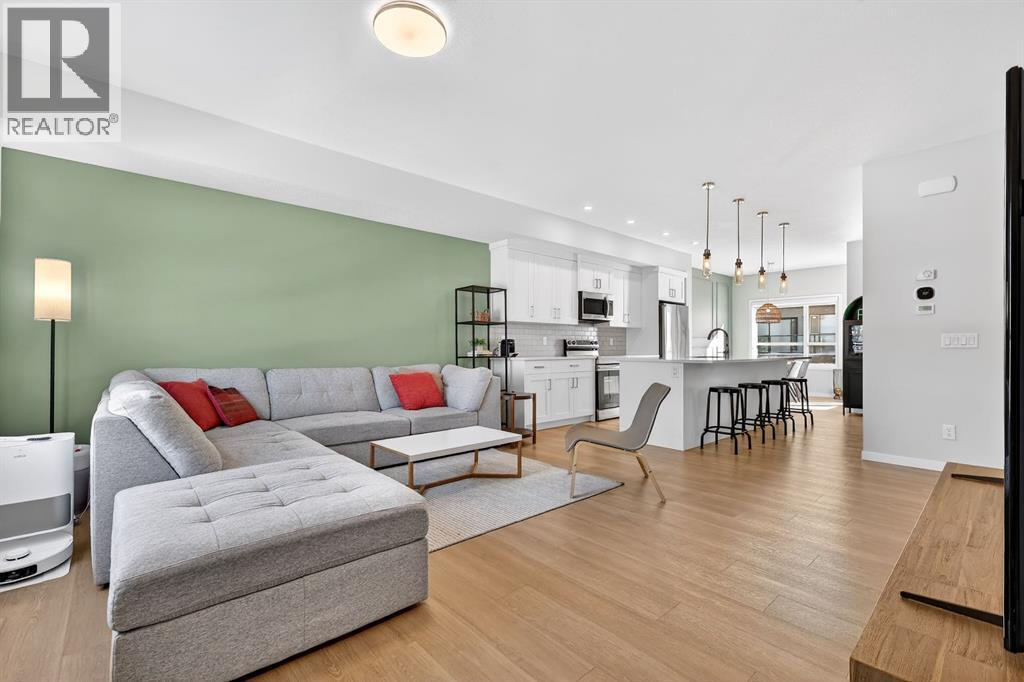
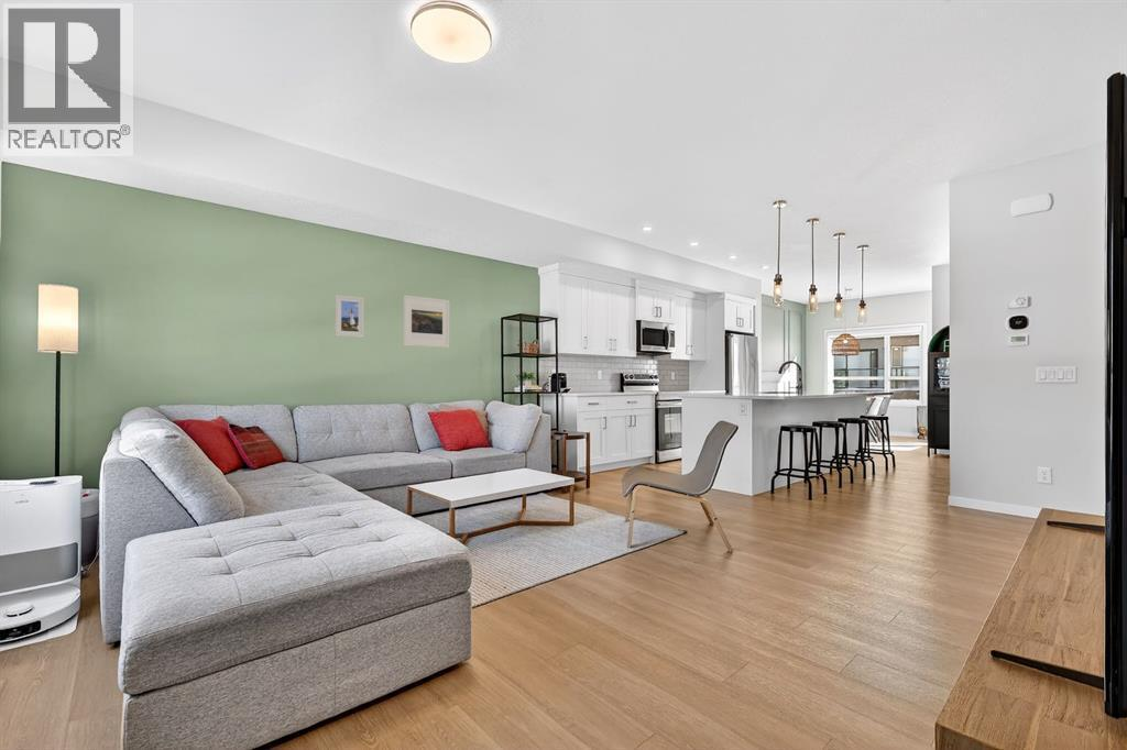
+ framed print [335,294,365,339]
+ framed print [403,294,450,349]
